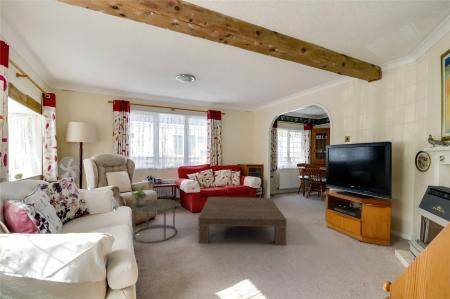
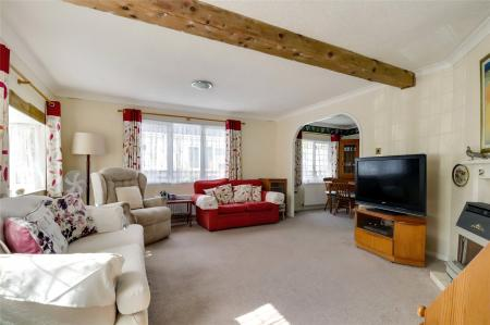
- coffee table [197,196,288,246]
- potted plant [129,185,149,206]
- side table [131,198,178,244]
